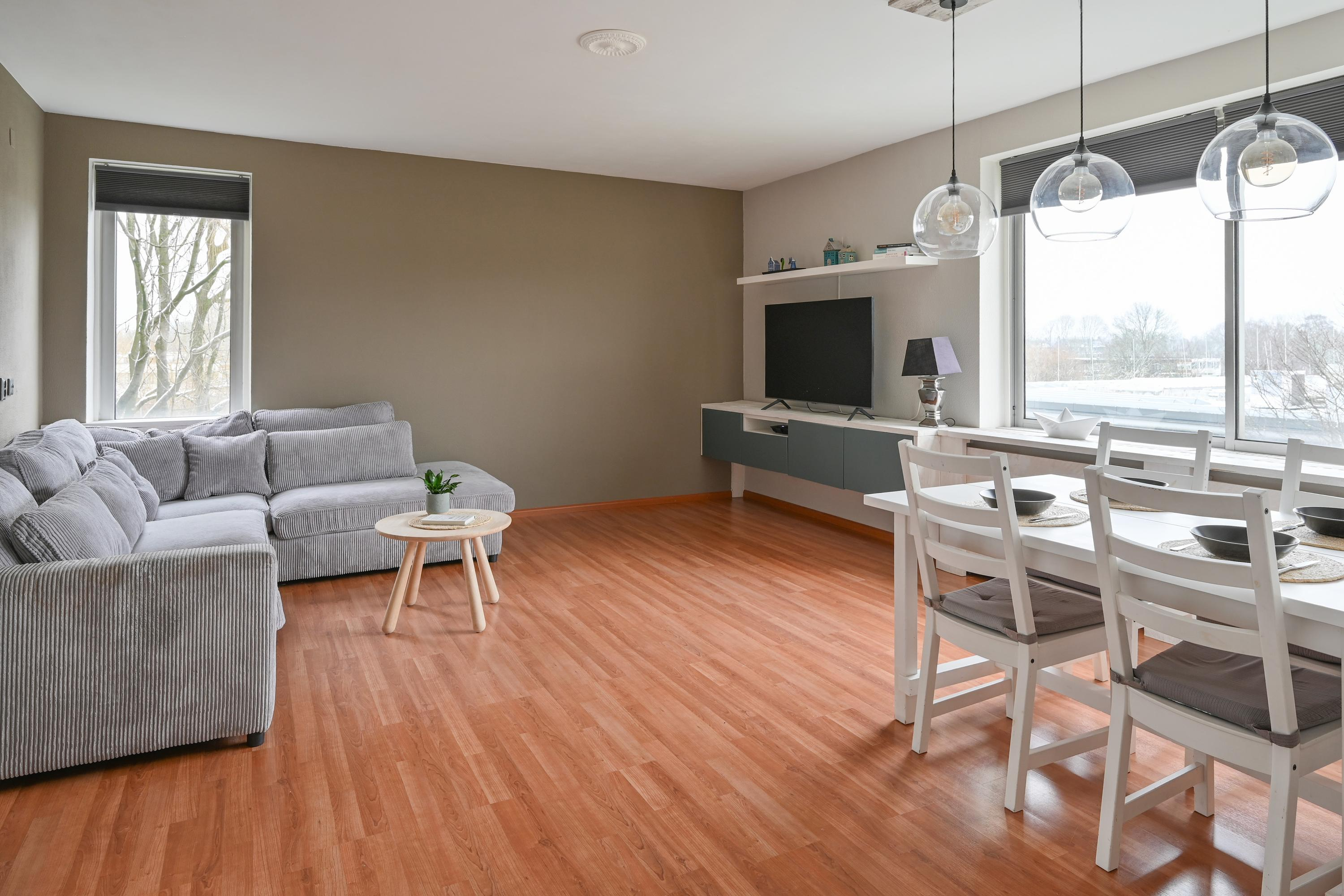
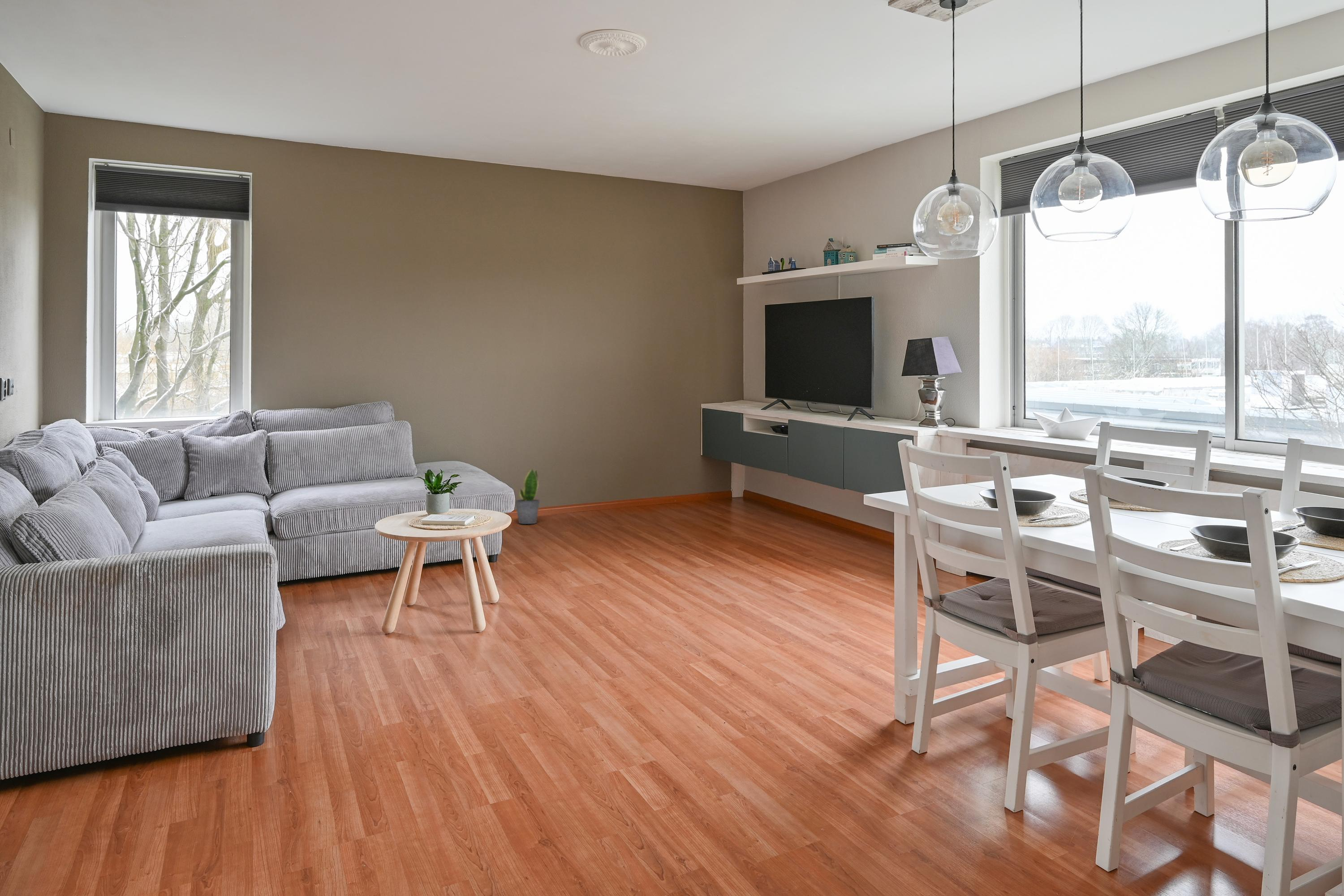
+ potted plant [515,468,541,525]
